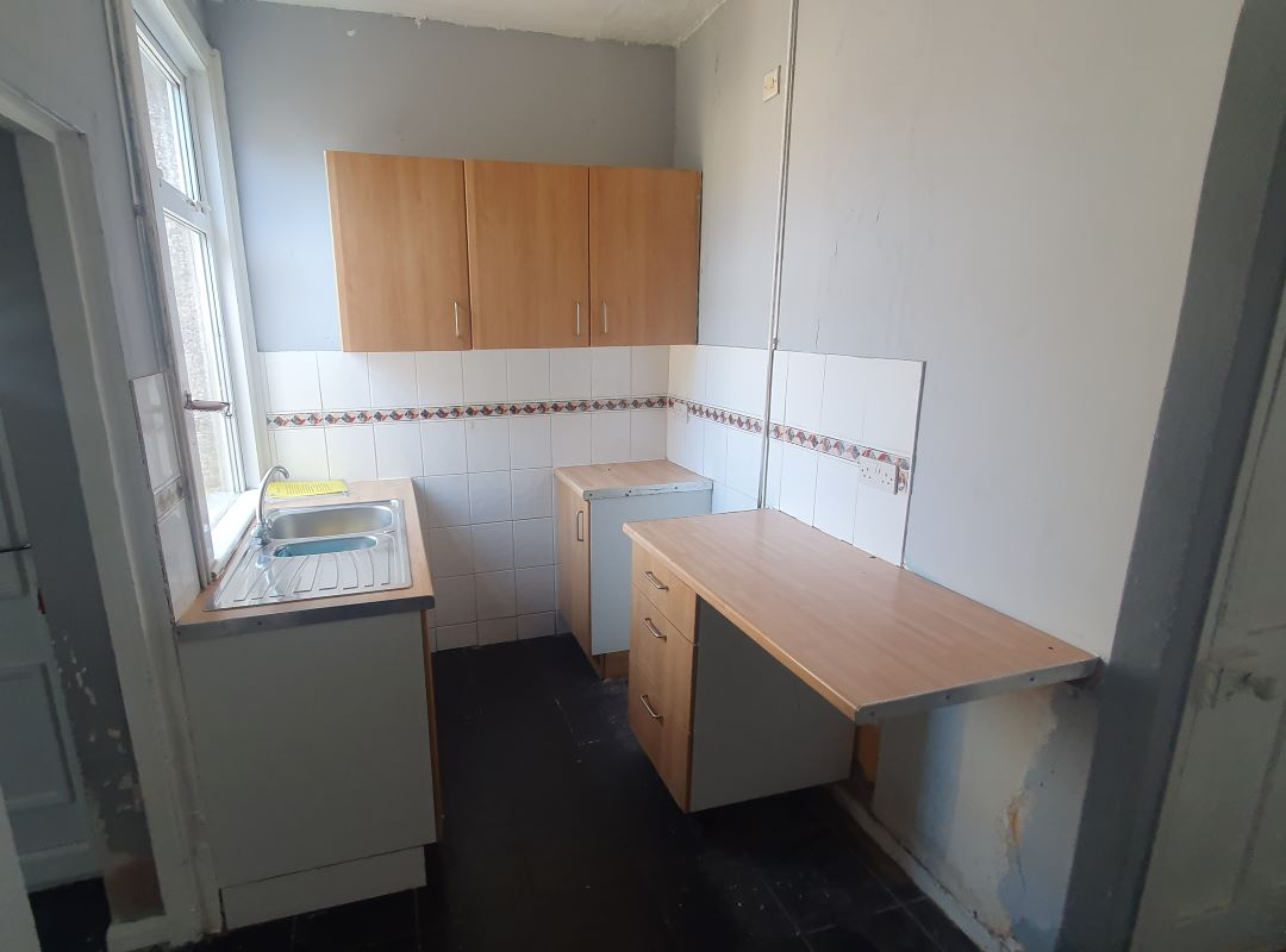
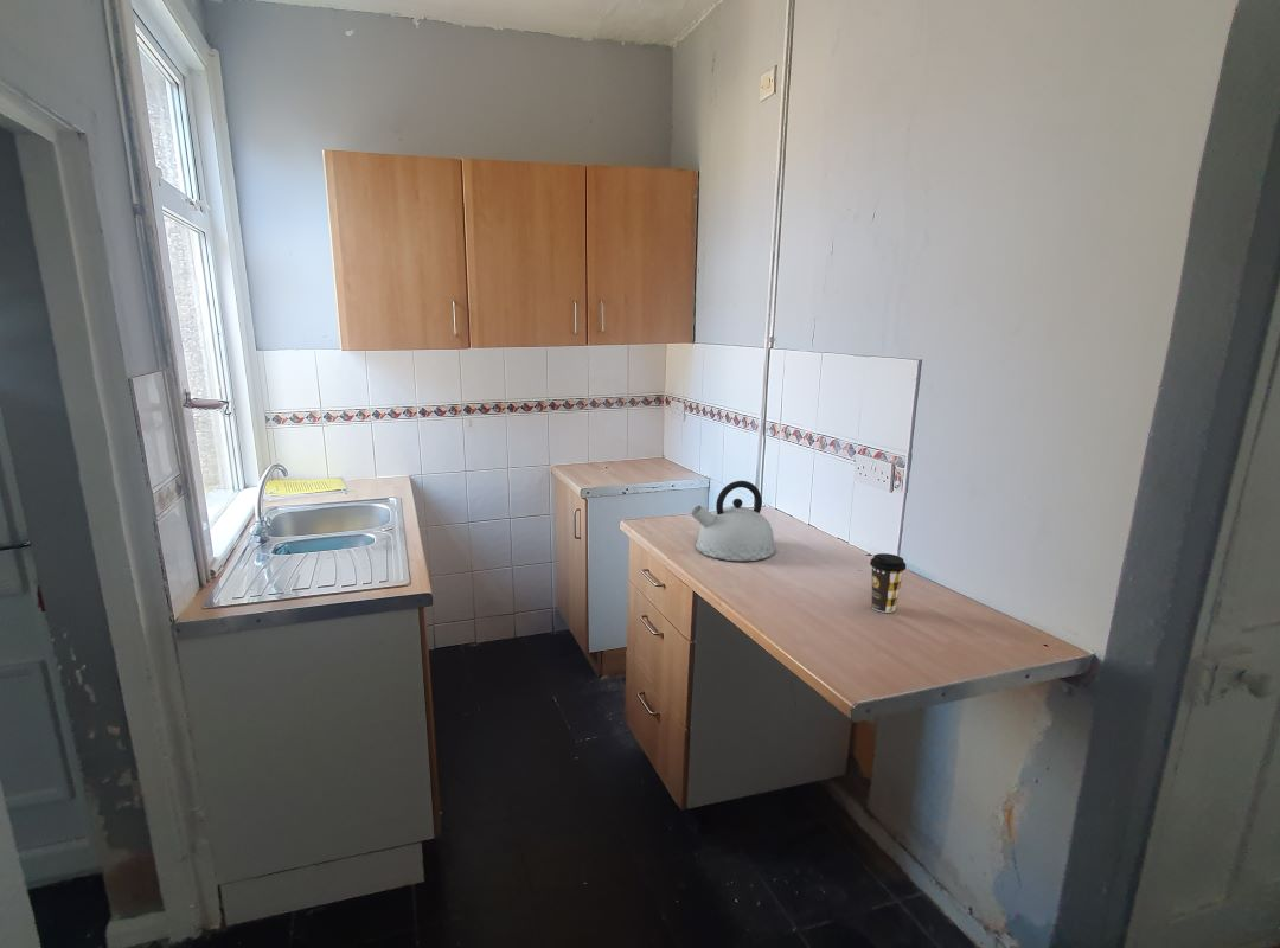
+ kettle [690,480,777,562]
+ coffee cup [869,552,908,614]
